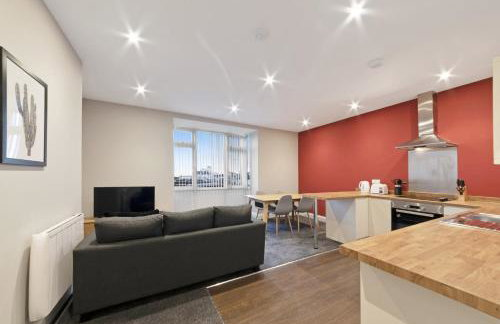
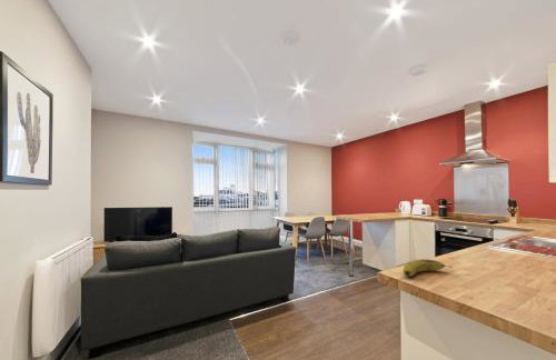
+ fruit [401,258,454,278]
